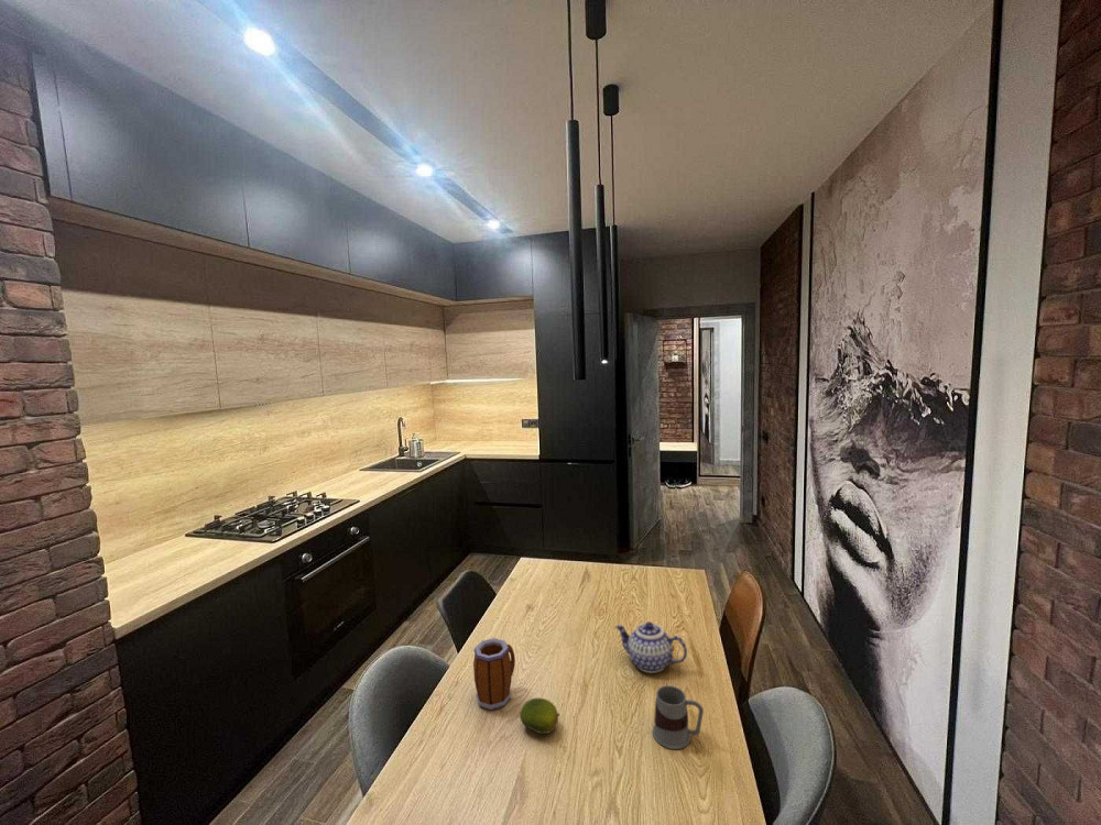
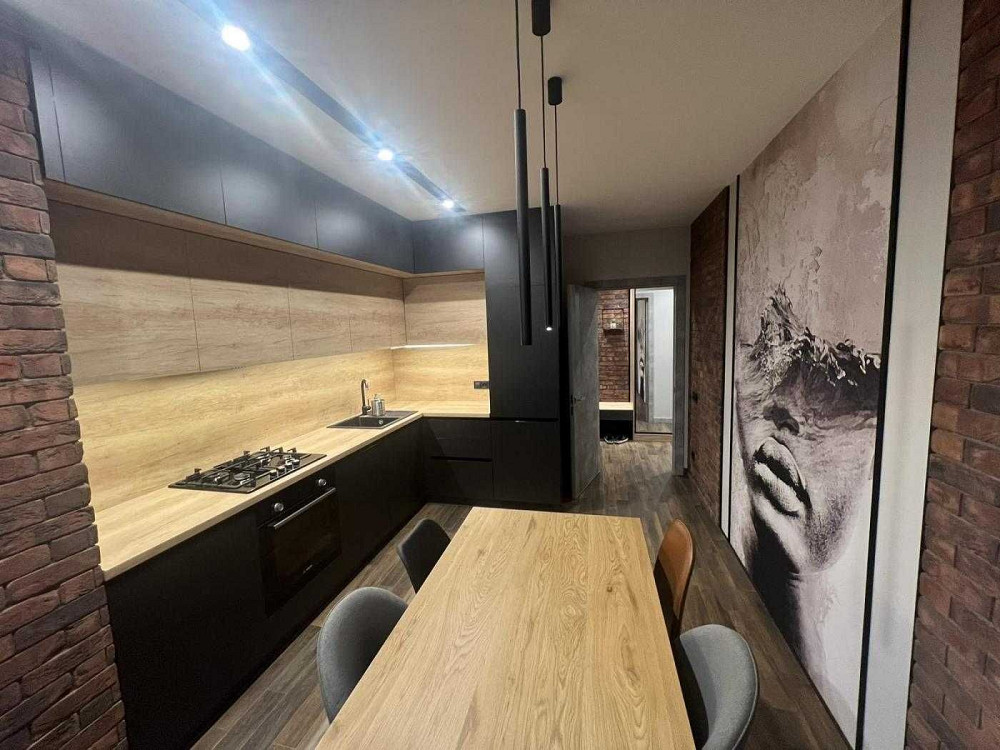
- mug [652,684,705,750]
- teapot [614,620,688,674]
- fruit [519,696,560,735]
- mug [472,637,516,711]
